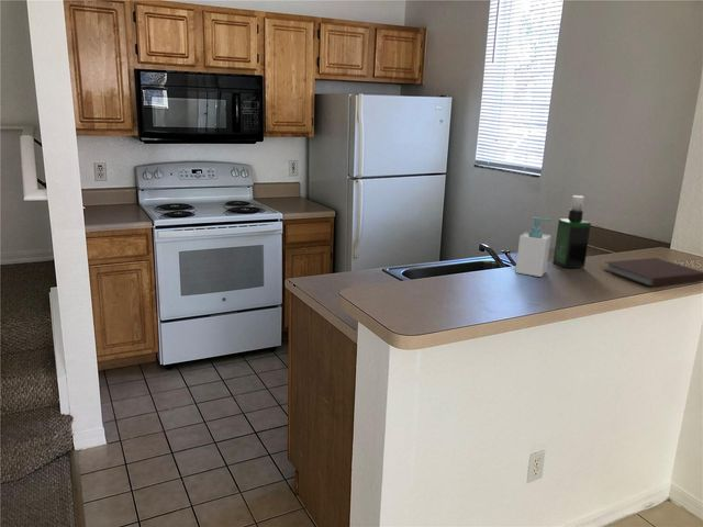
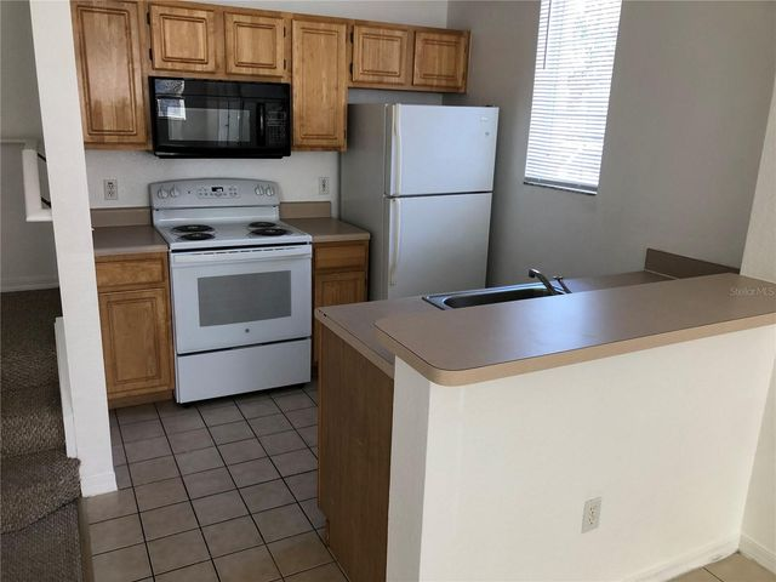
- soap bottle [514,215,553,278]
- spray bottle [551,194,592,269]
- notebook [603,257,703,288]
